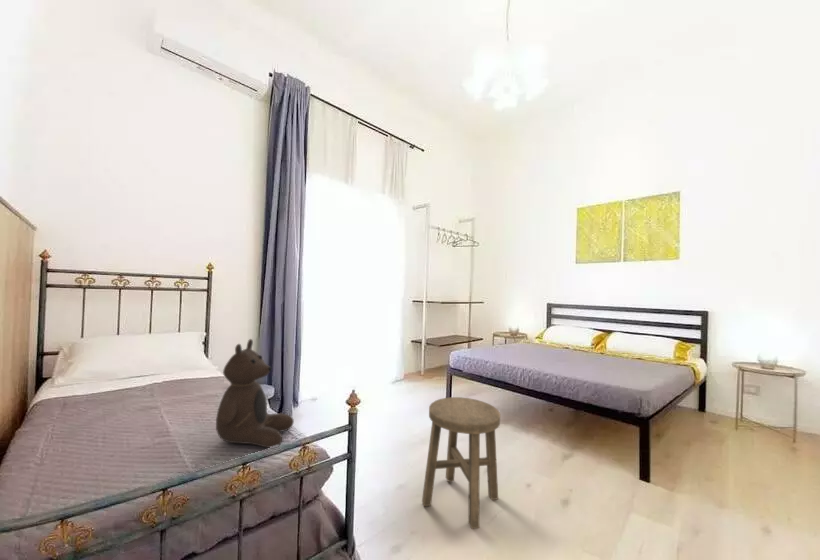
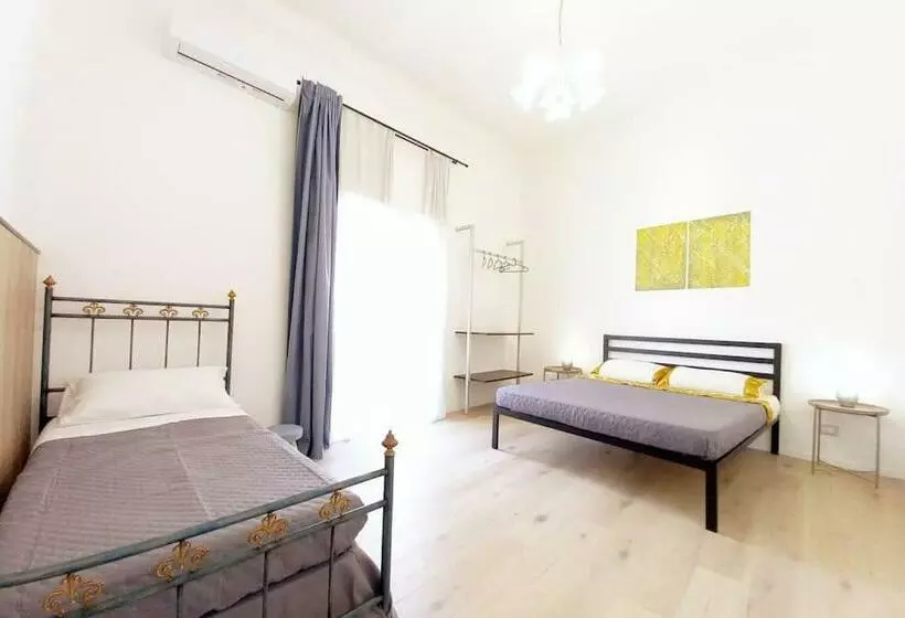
- stool [421,396,501,530]
- teddy bear [215,338,295,449]
